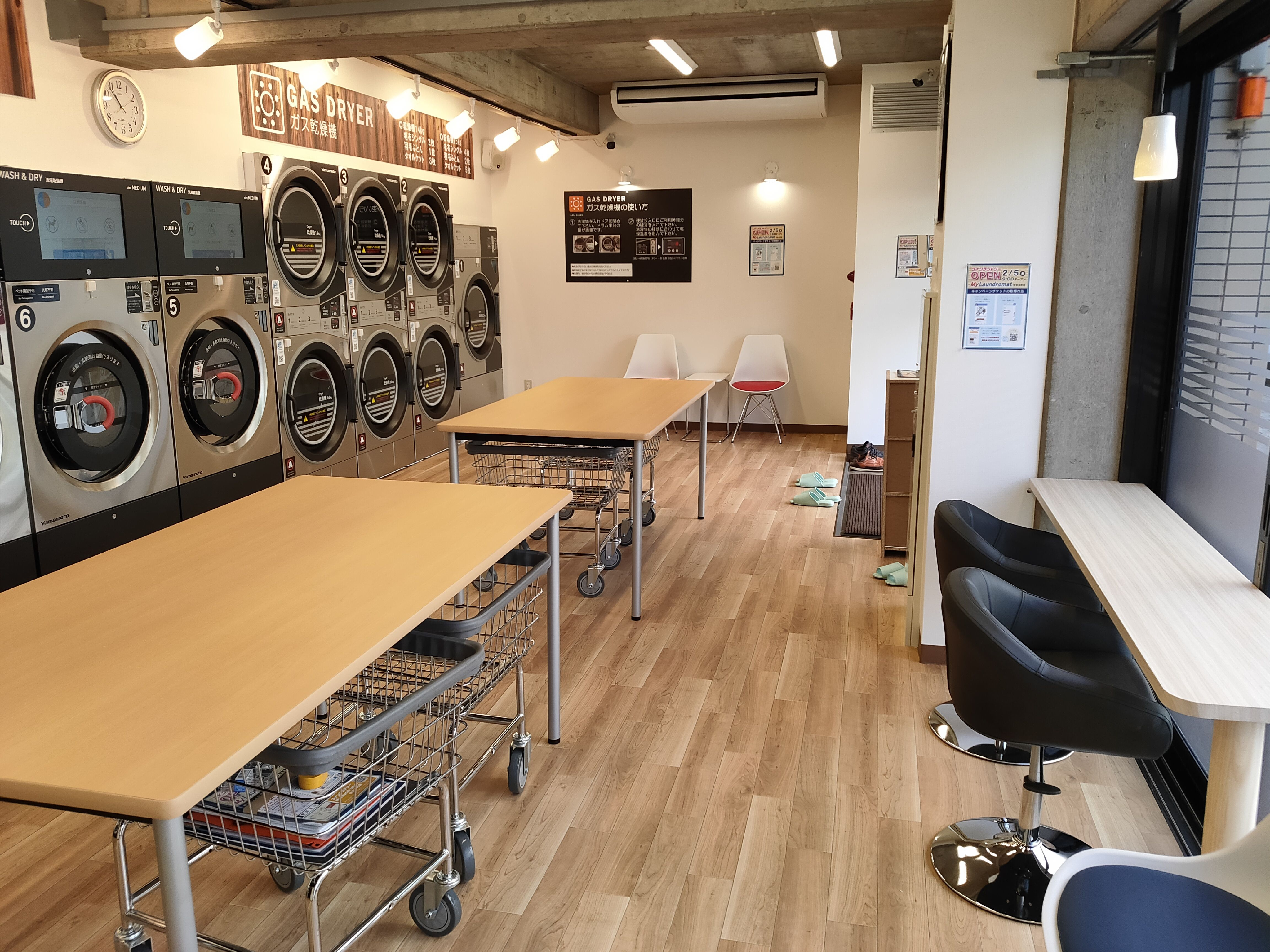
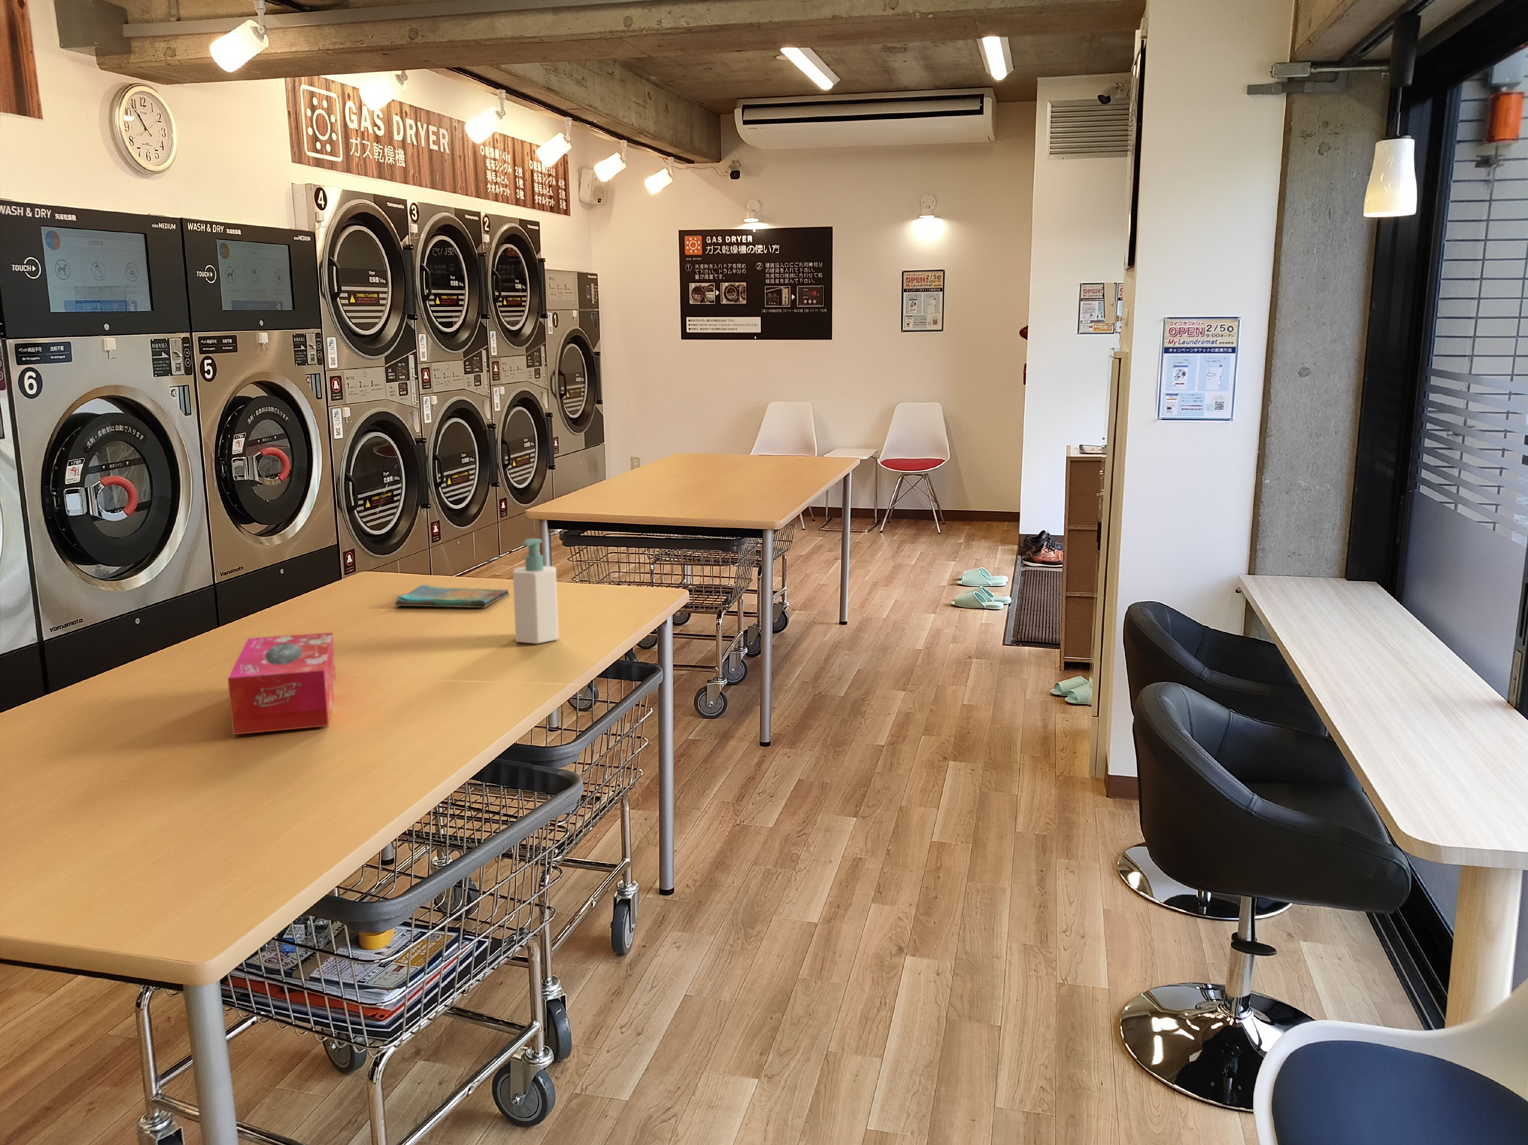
+ tissue box [227,633,337,735]
+ soap bottle [513,538,558,645]
+ dish towel [393,585,509,607]
